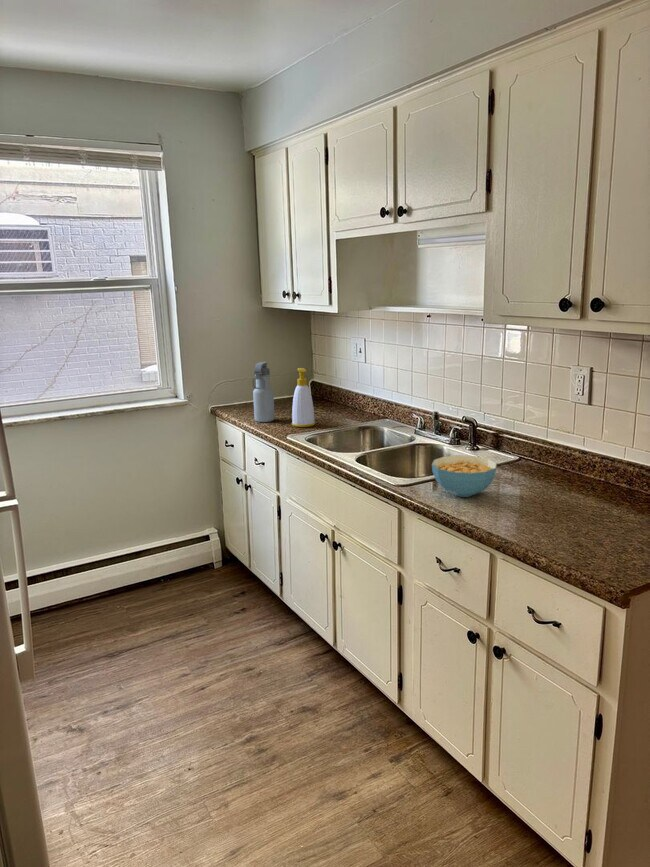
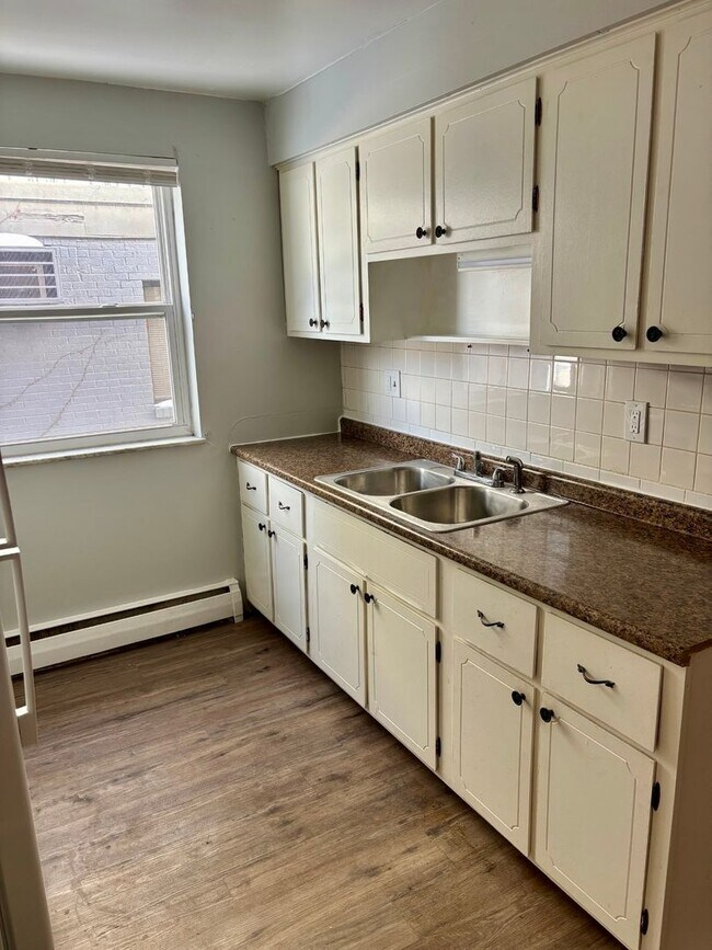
- water bottle [251,361,276,423]
- soap bottle [291,367,316,428]
- cereal bowl [431,454,498,498]
